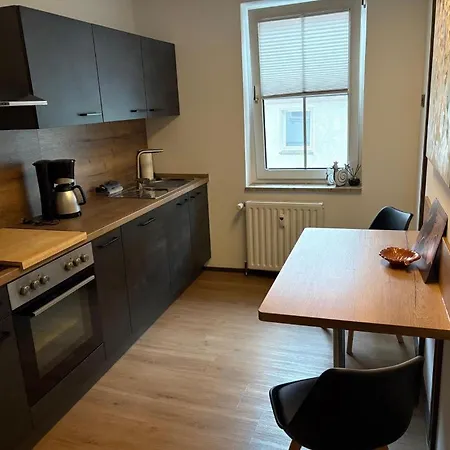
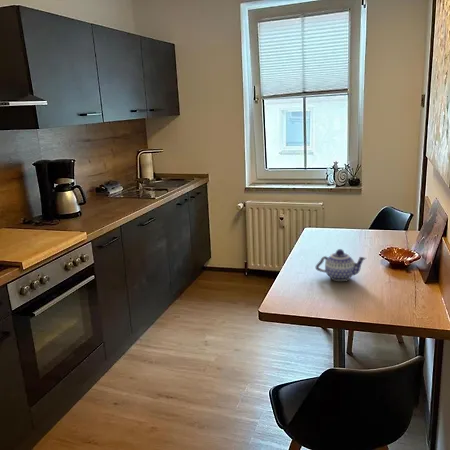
+ teapot [315,248,367,282]
